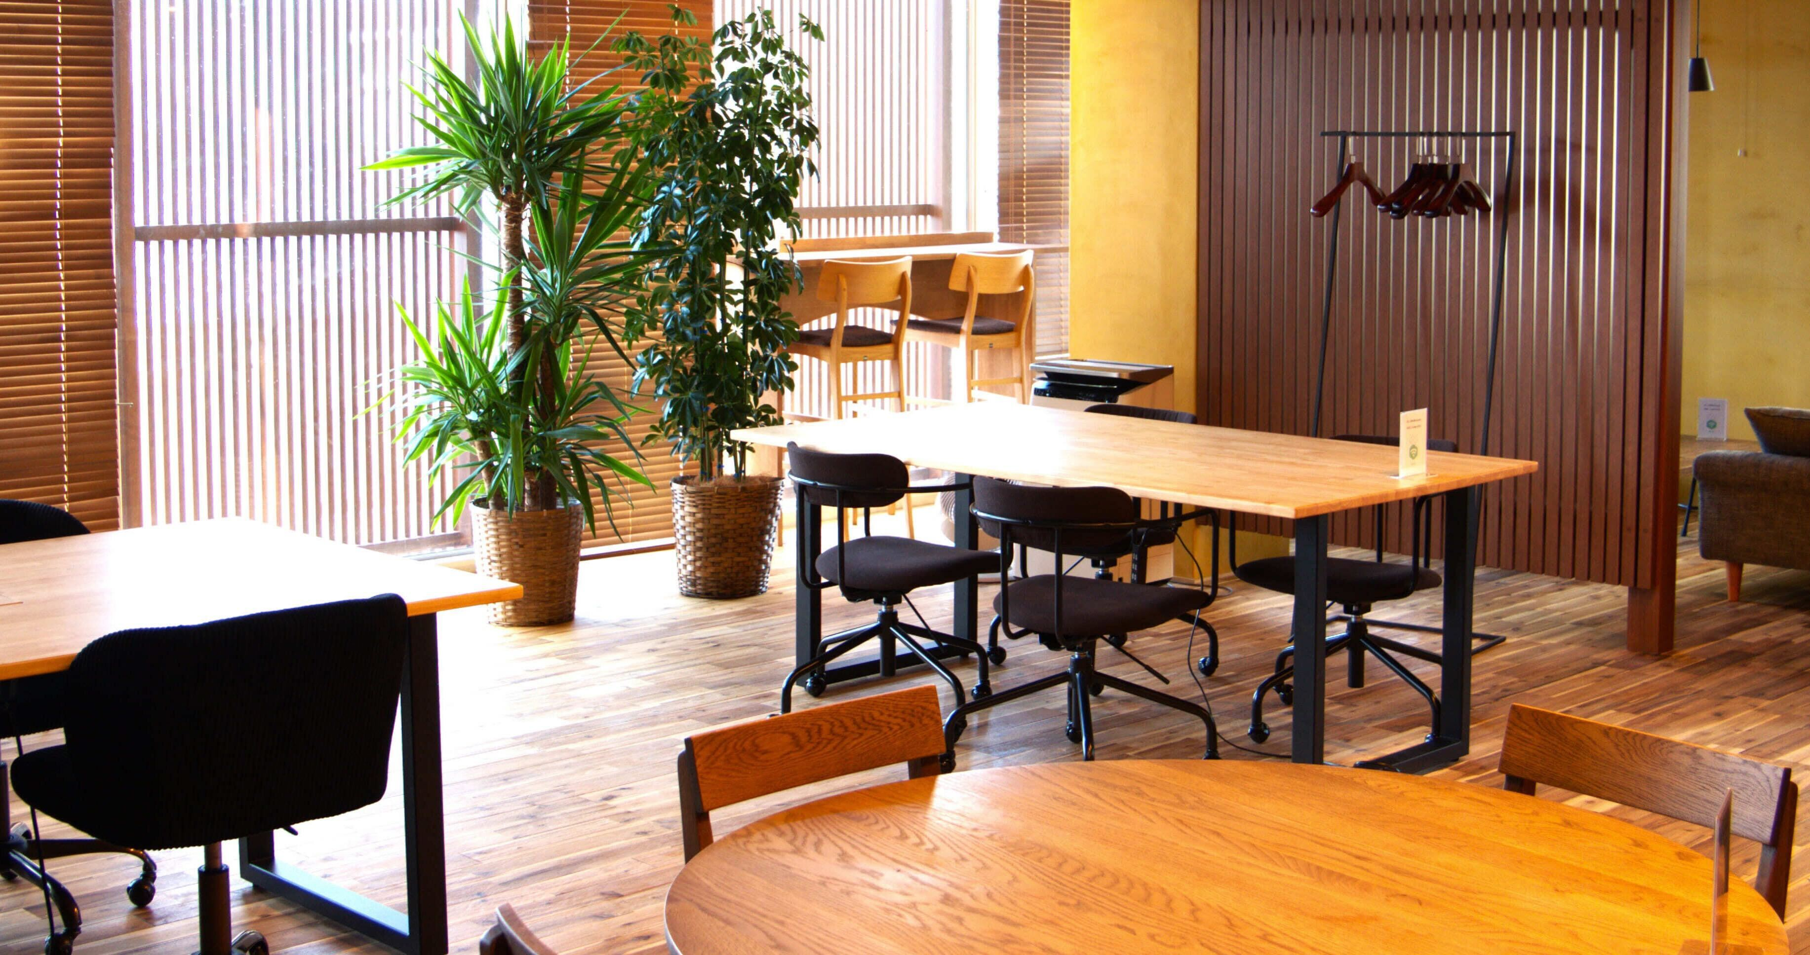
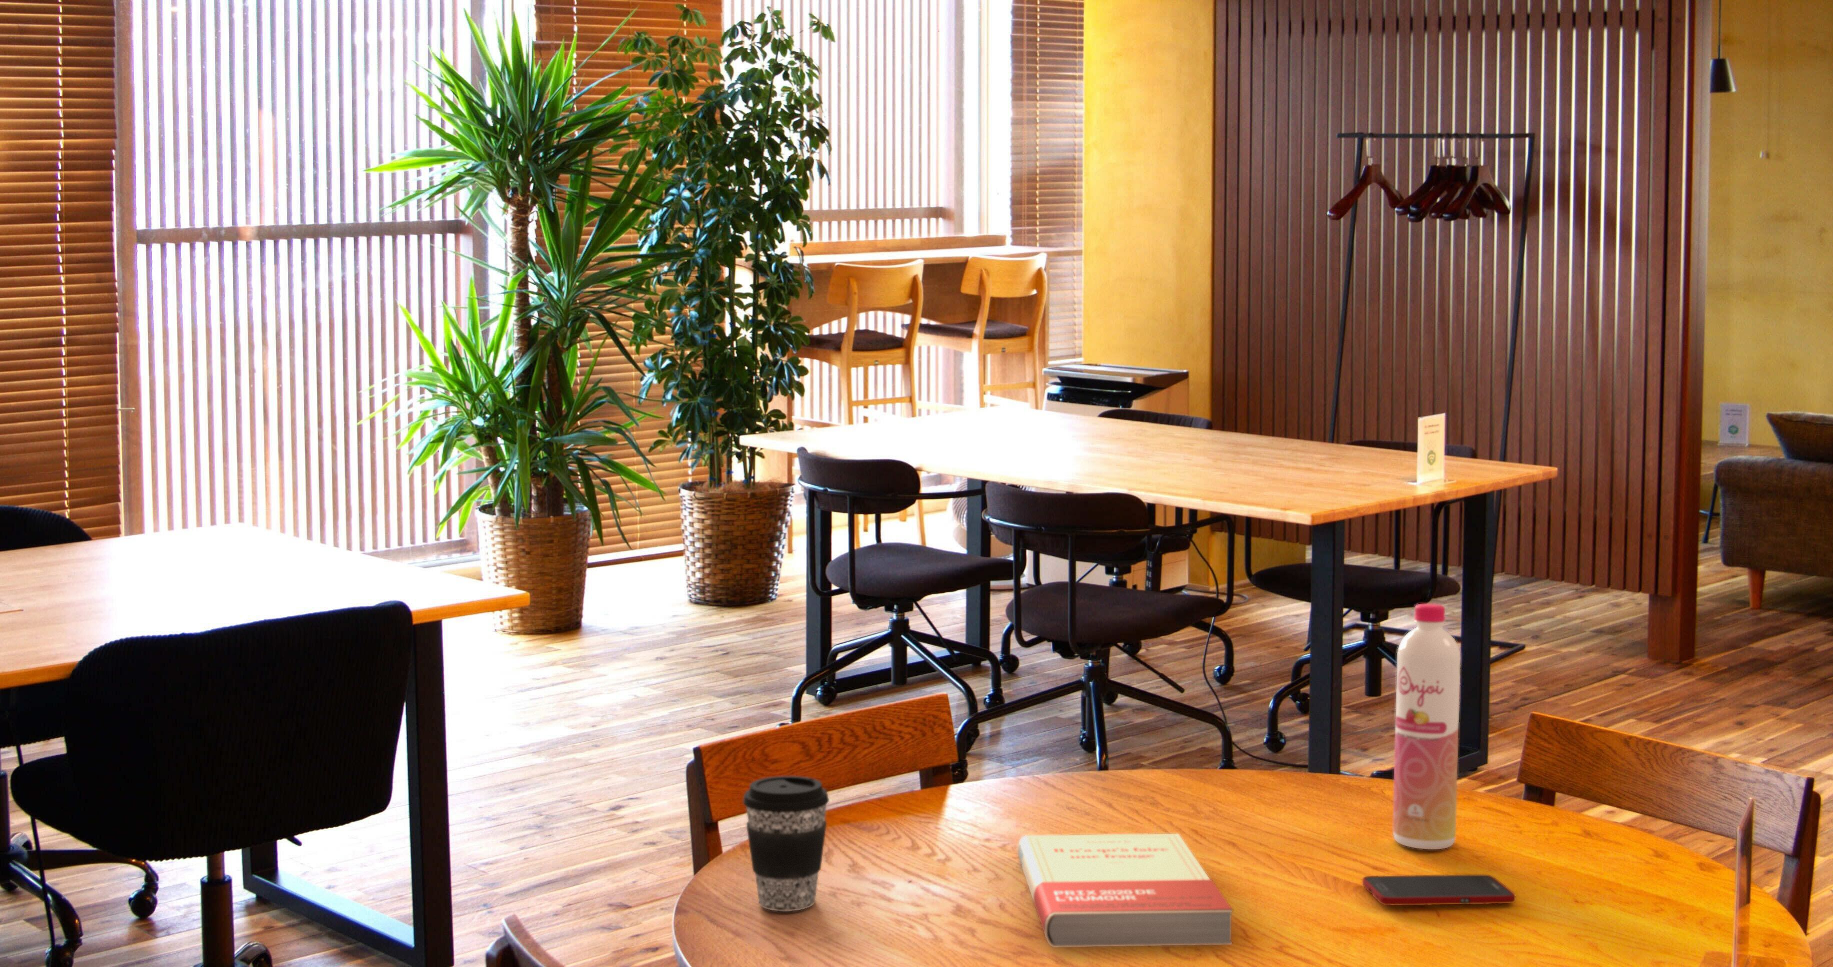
+ coffee cup [742,776,829,911]
+ cell phone [1361,874,1517,906]
+ beverage bottle [1393,603,1461,849]
+ book [1017,834,1234,948]
